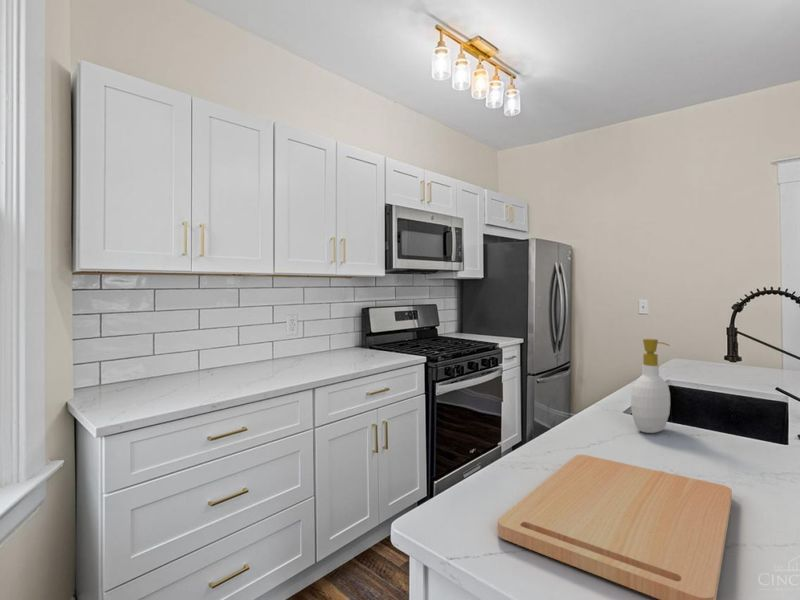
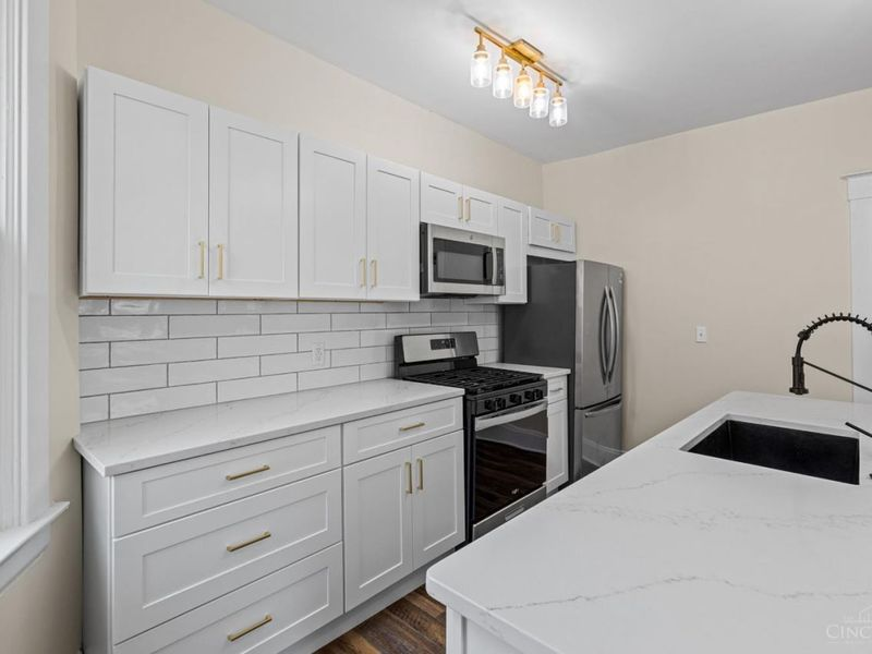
- soap bottle [630,338,671,434]
- cutting board [497,454,733,600]
